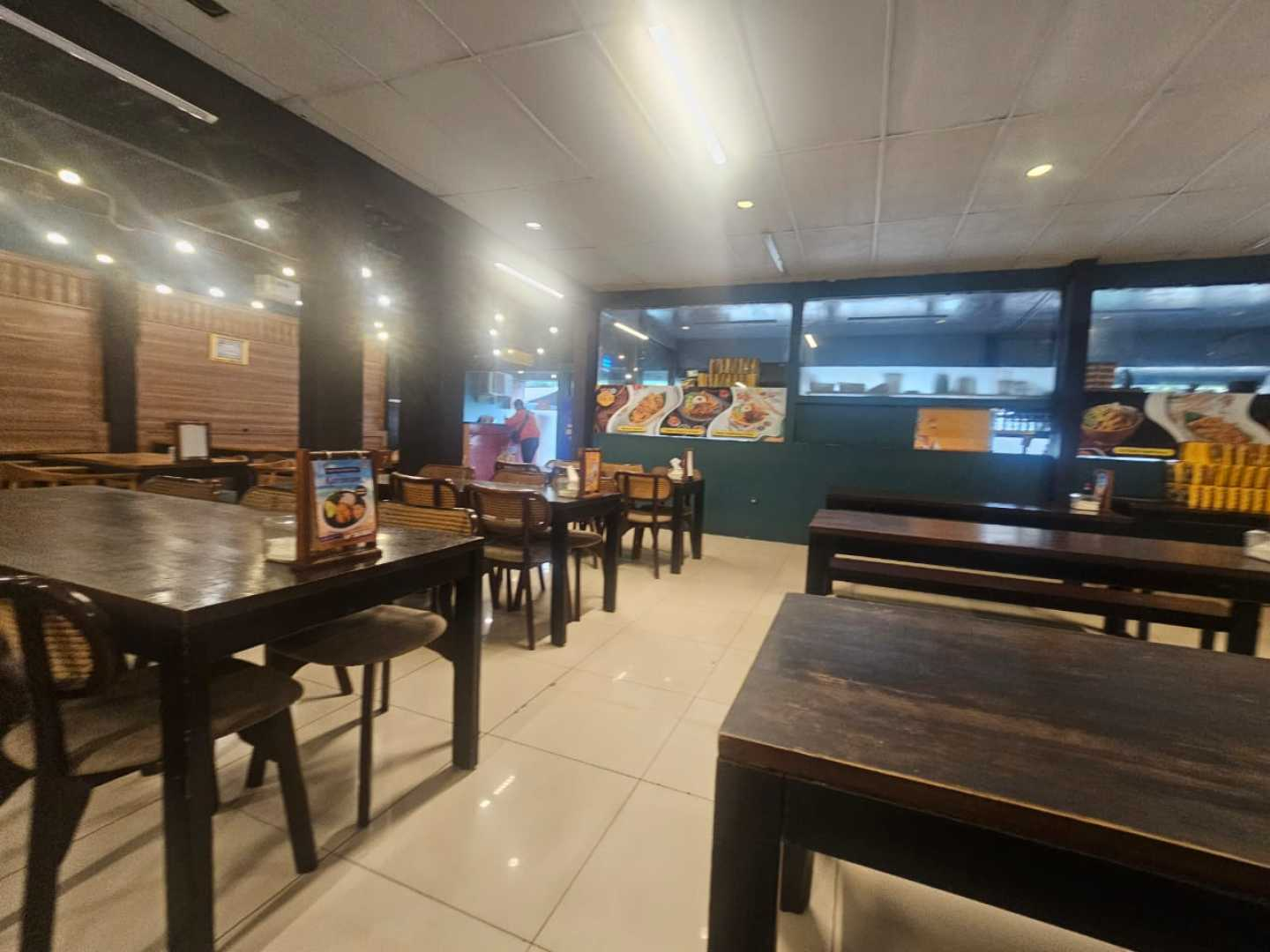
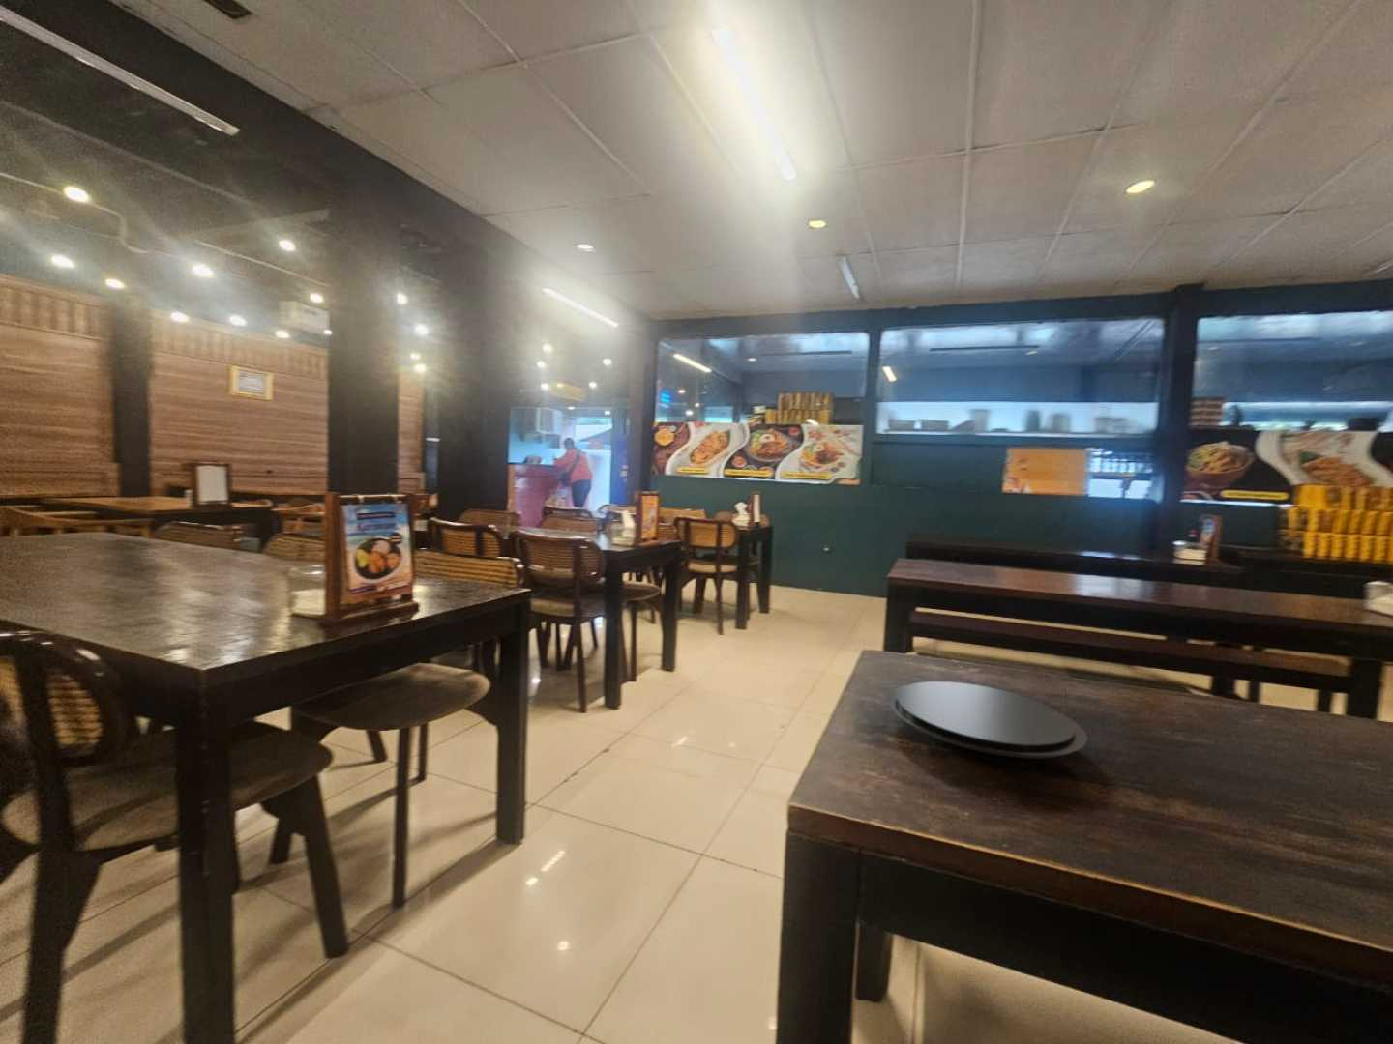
+ plate [886,681,1088,760]
